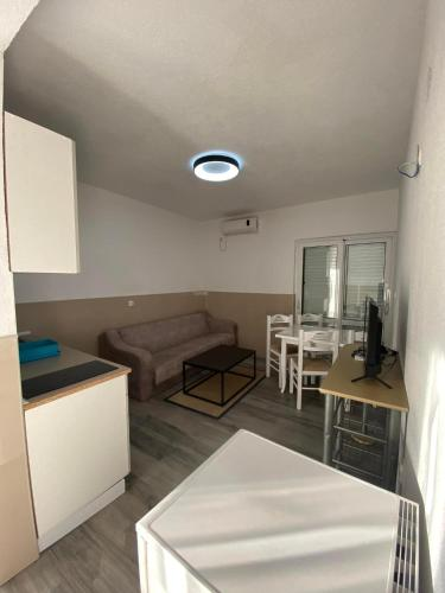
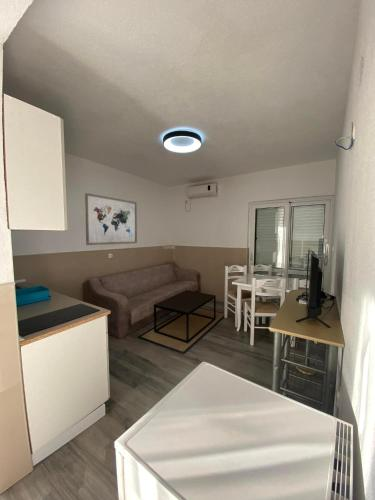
+ wall art [84,192,138,246]
